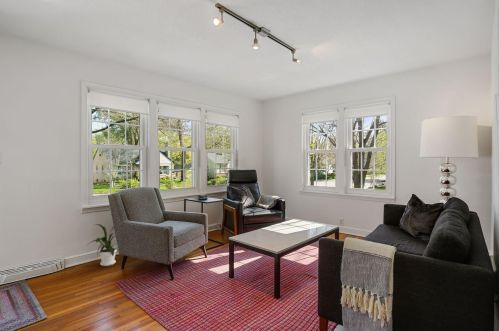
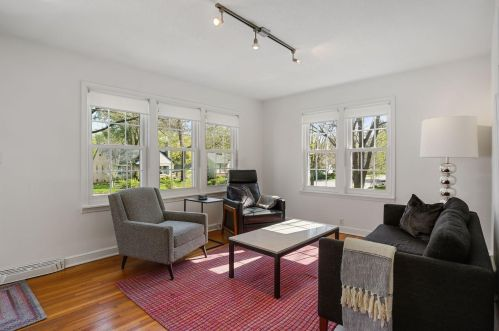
- house plant [85,223,118,267]
